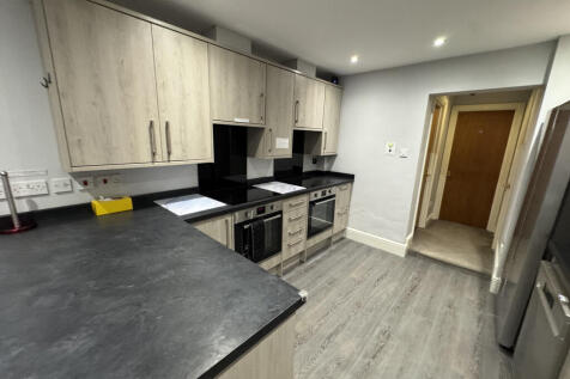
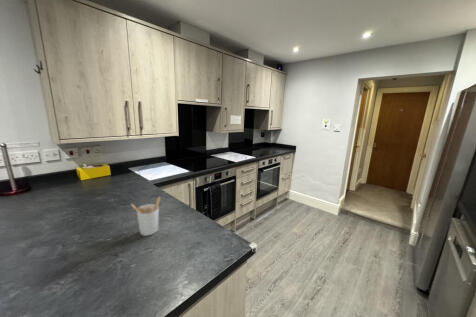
+ utensil holder [130,196,162,237]
